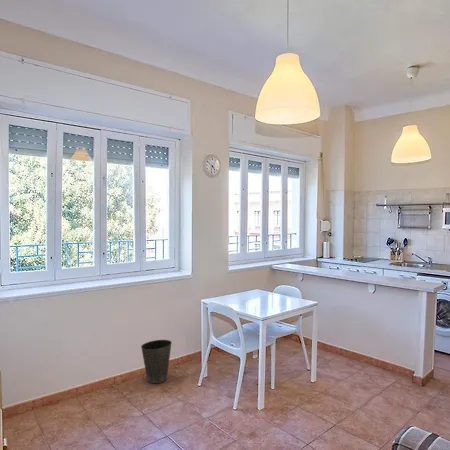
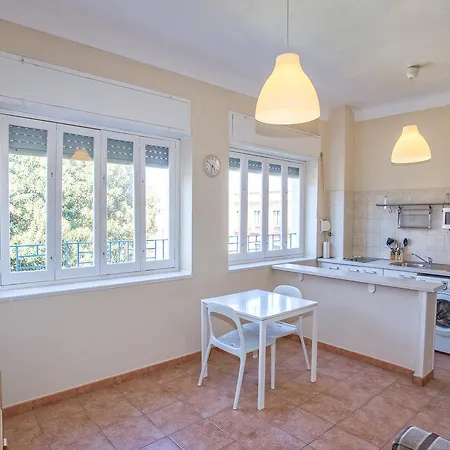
- waste basket [140,339,173,384]
